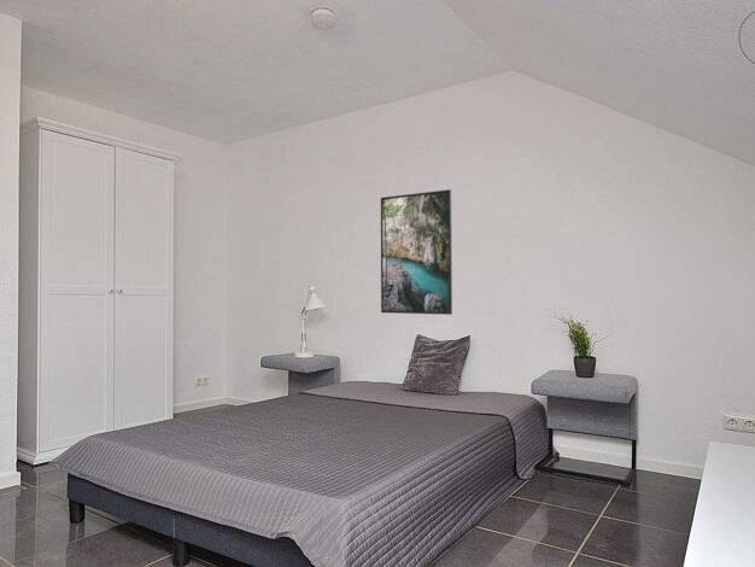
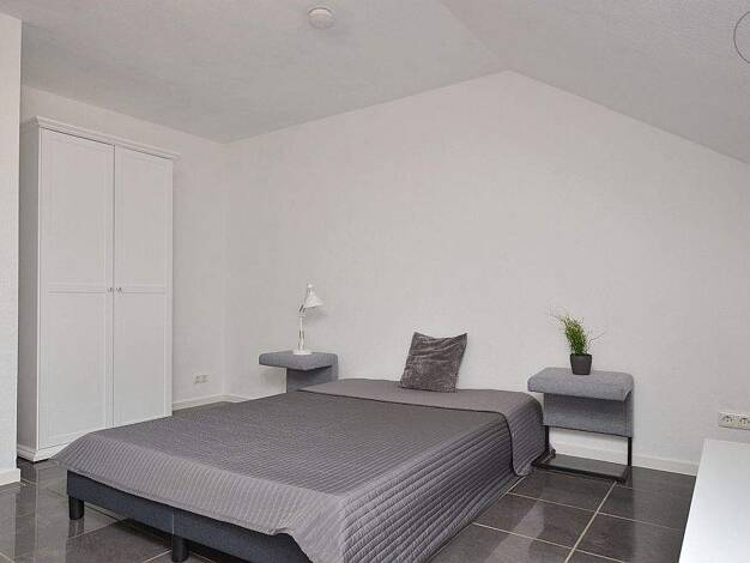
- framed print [380,188,453,316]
